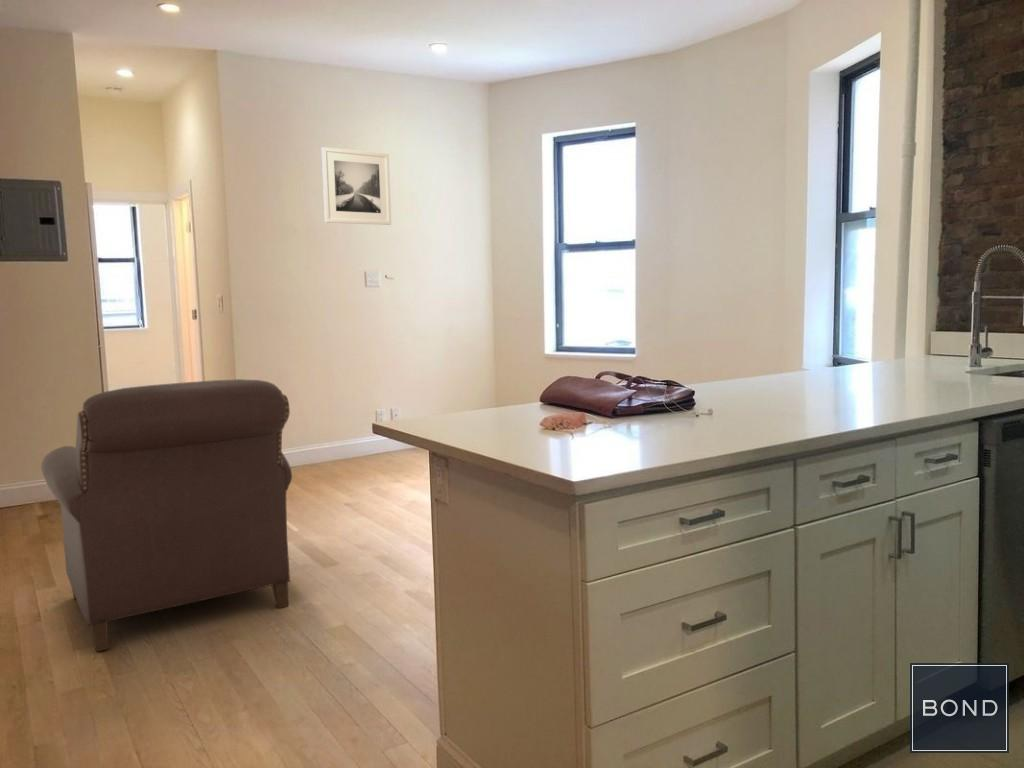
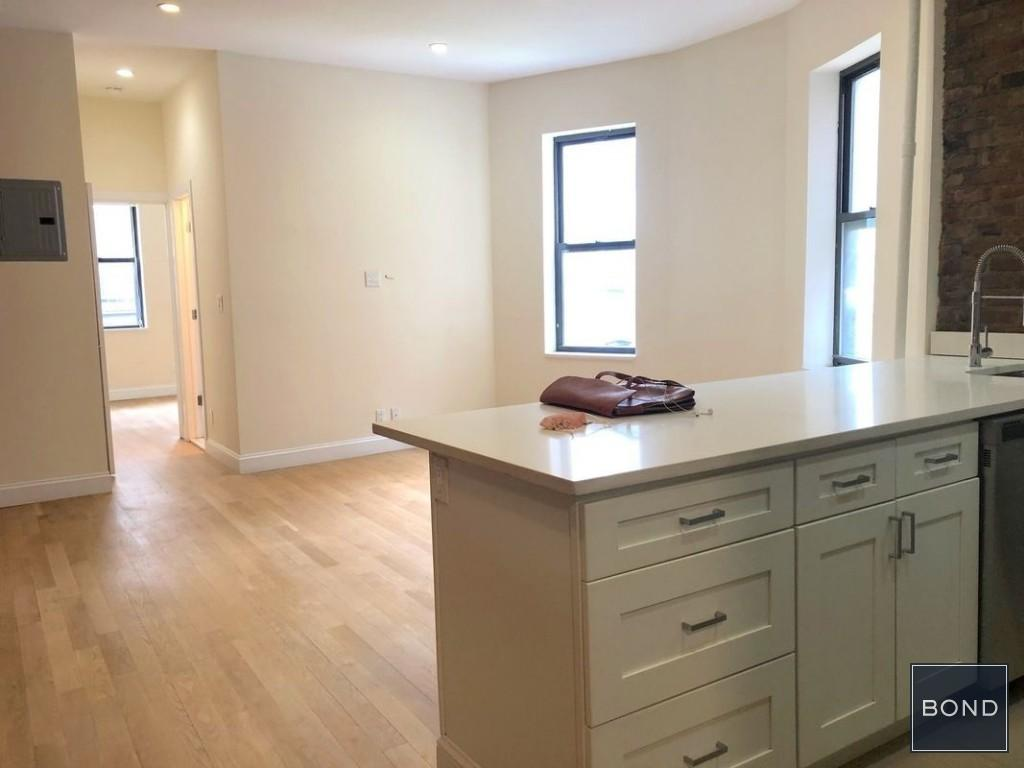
- chair [40,378,293,653]
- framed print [321,146,392,226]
